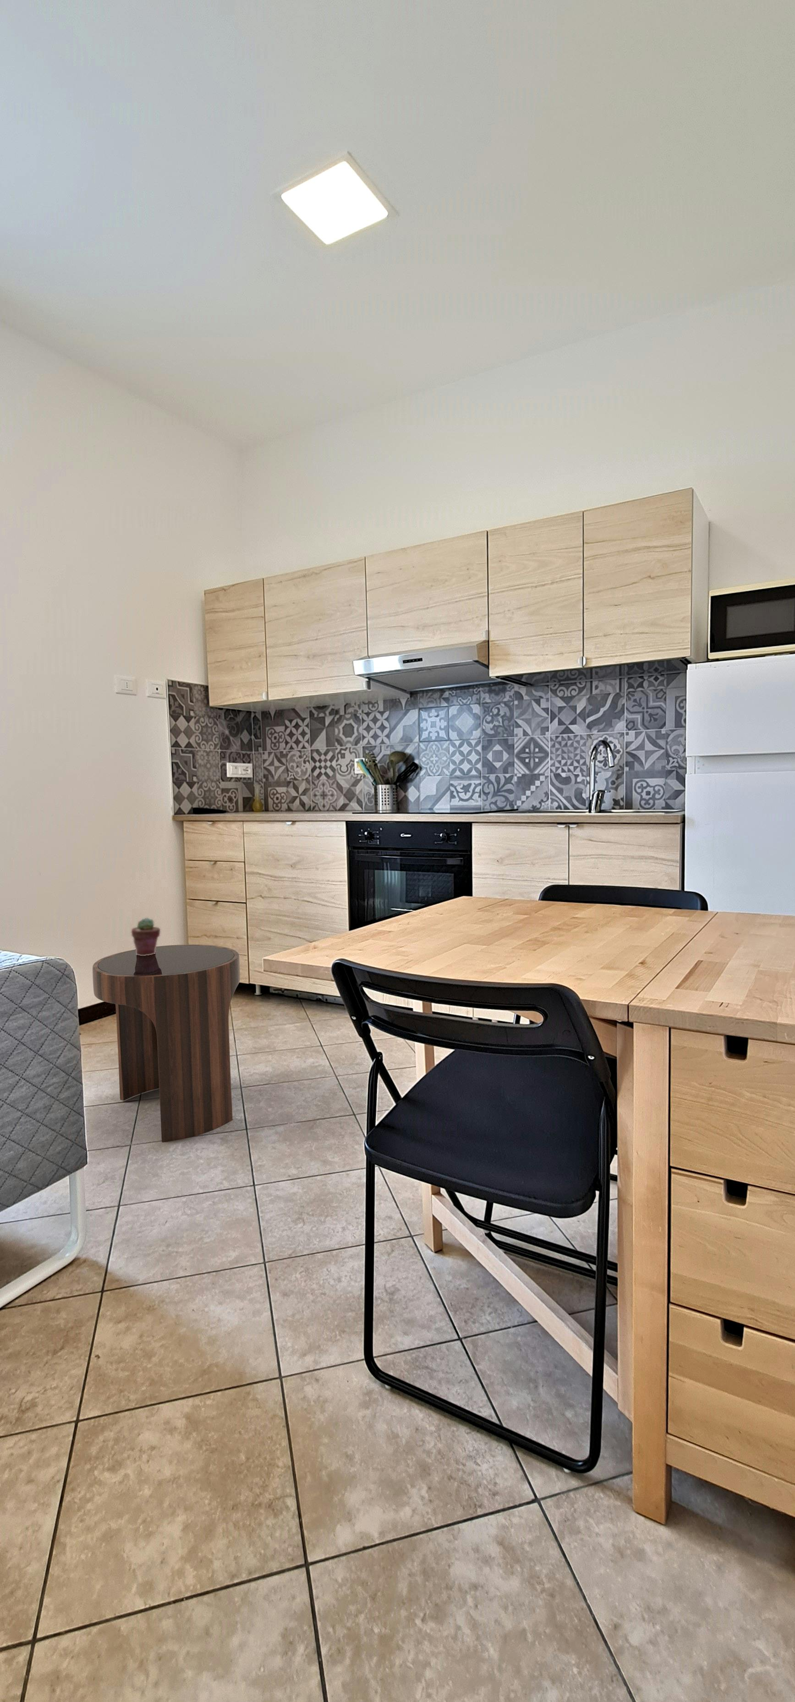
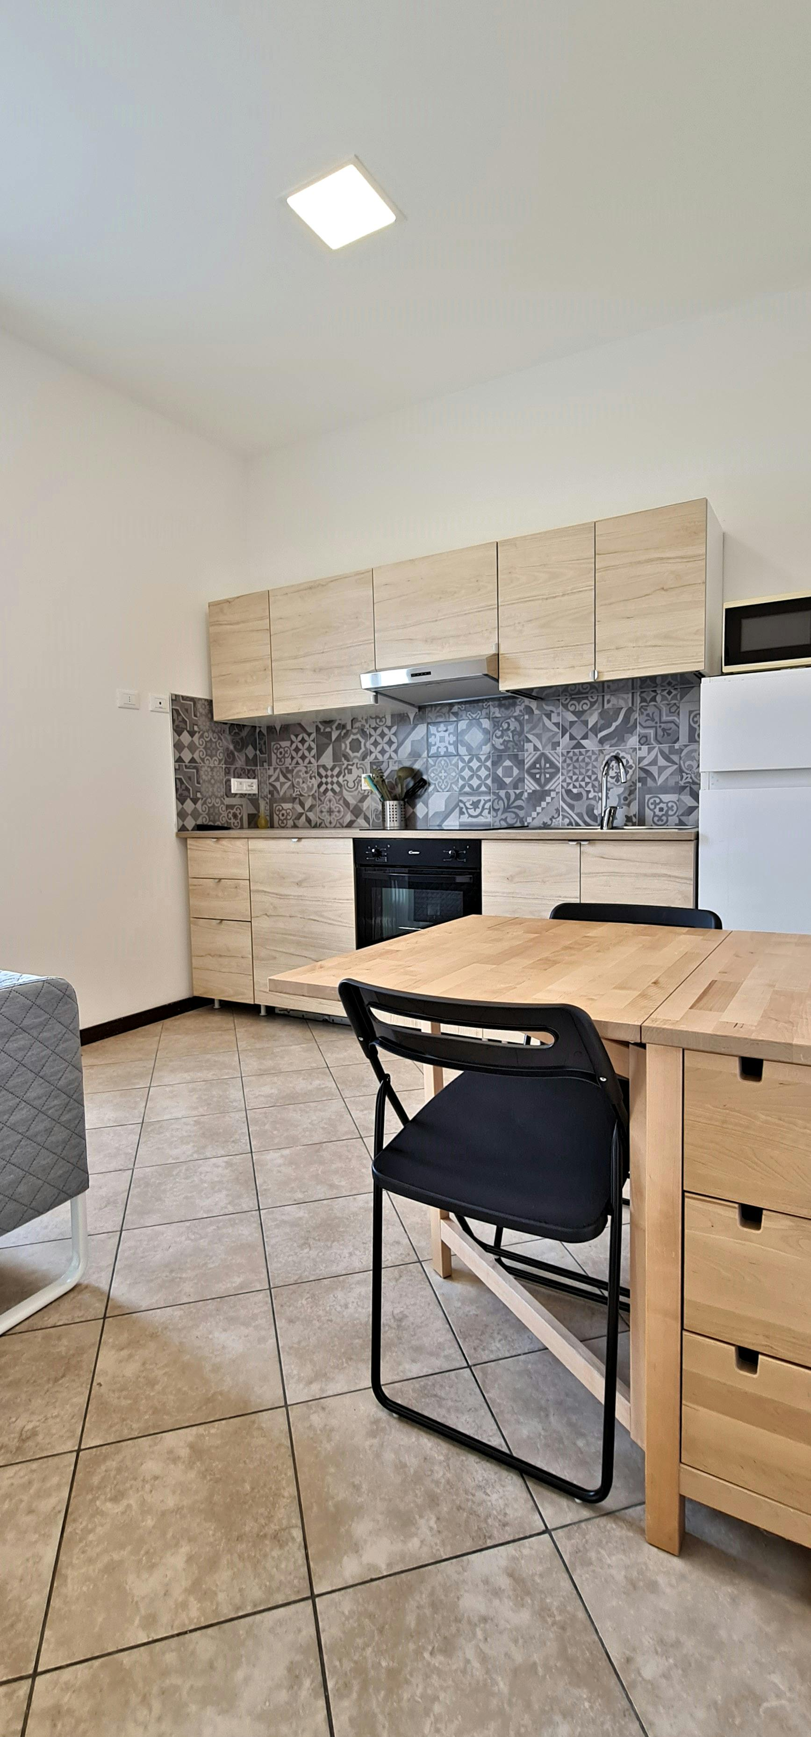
- potted succulent [130,917,161,955]
- side table [92,944,240,1143]
